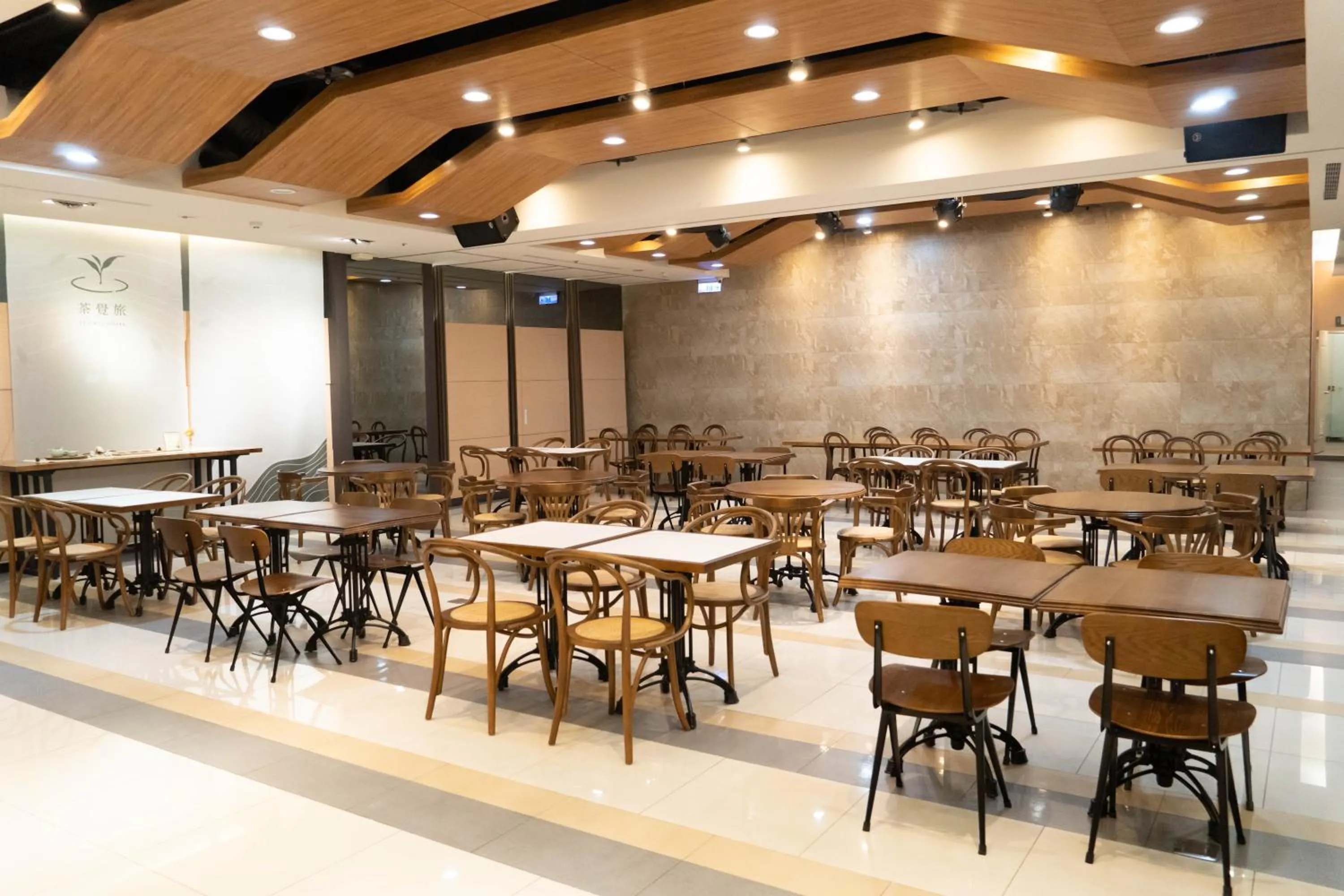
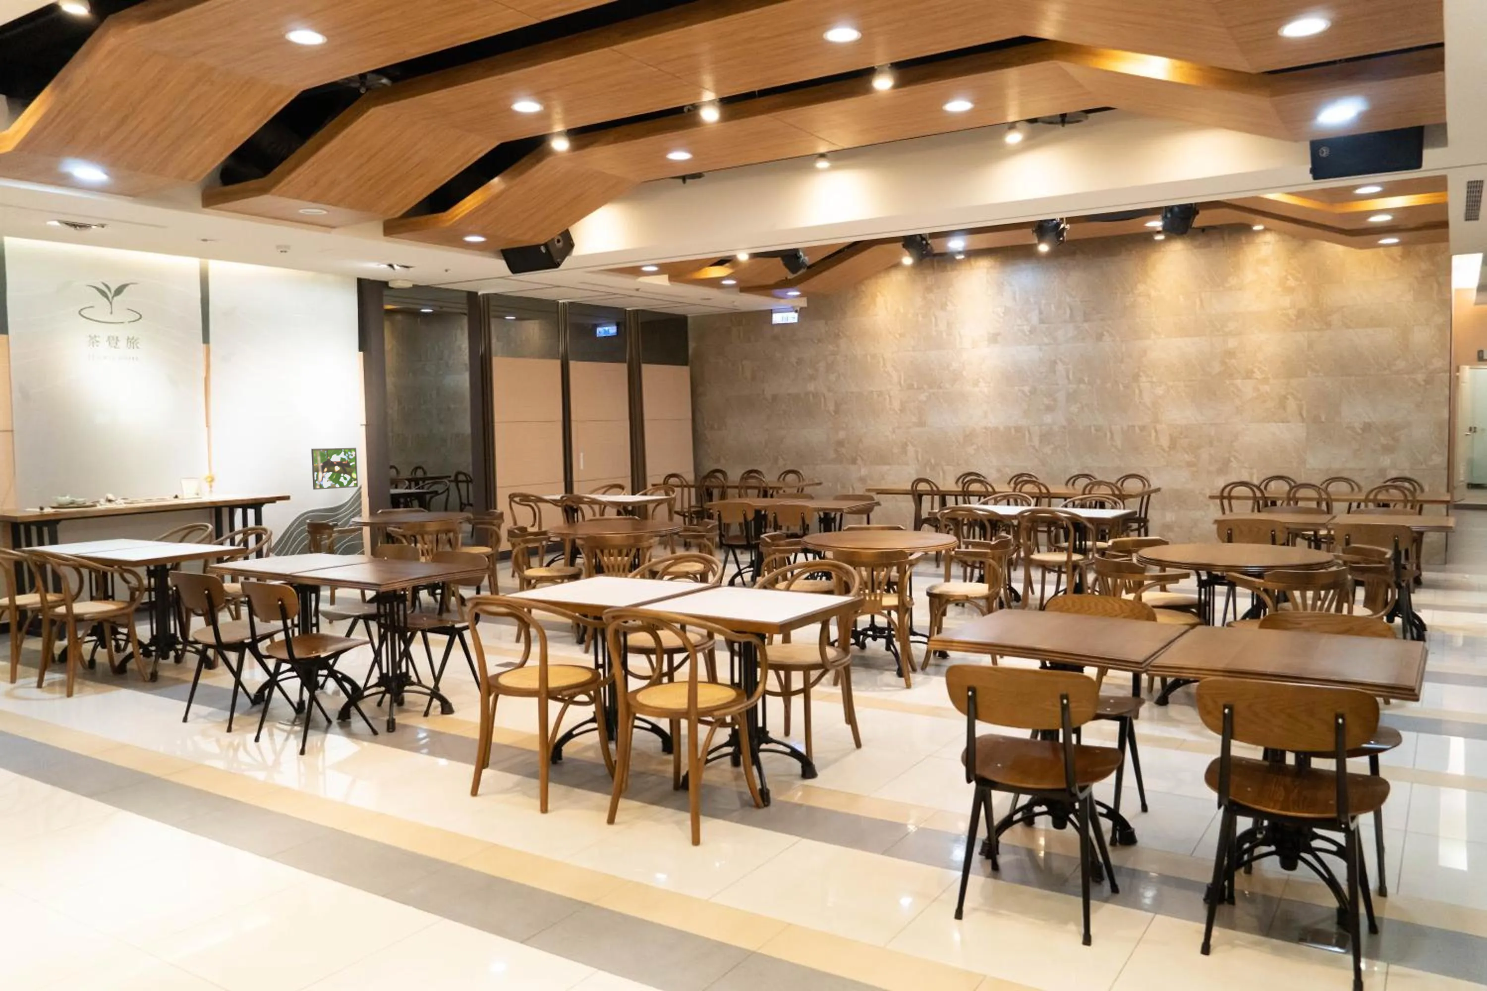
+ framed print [311,448,358,490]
